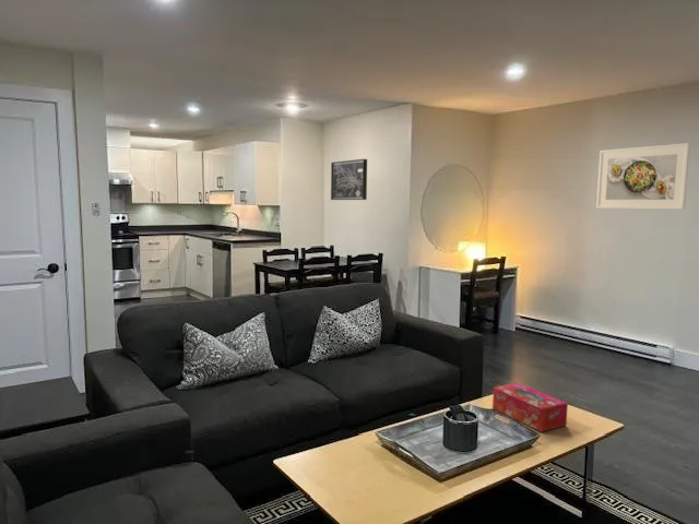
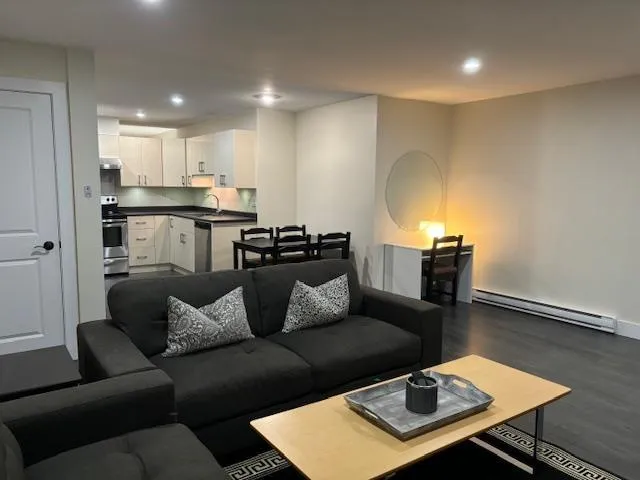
- tissue box [491,382,569,433]
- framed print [595,142,691,211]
- wall art [330,158,368,201]
